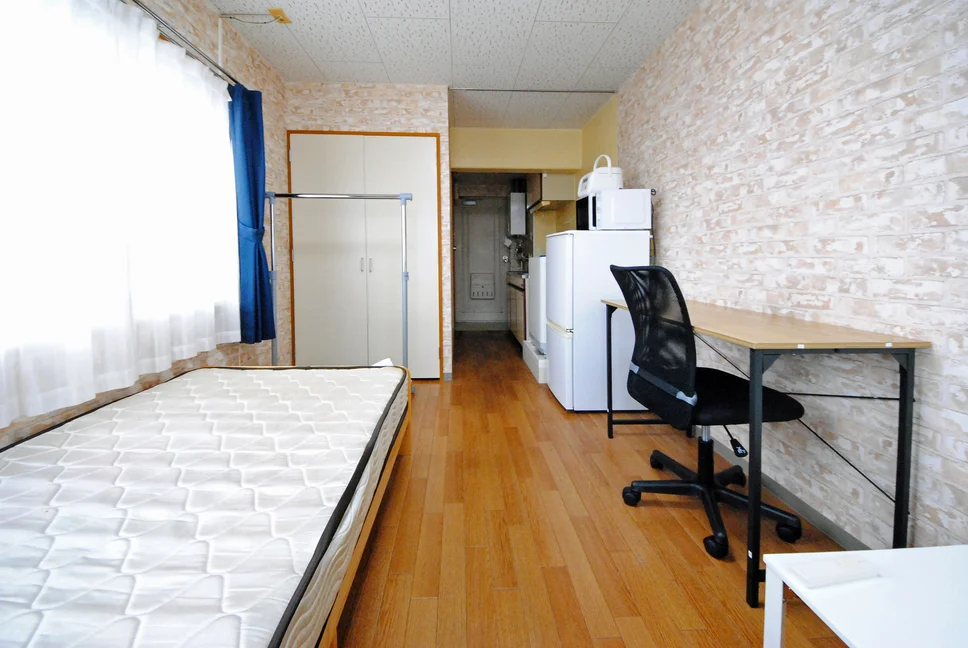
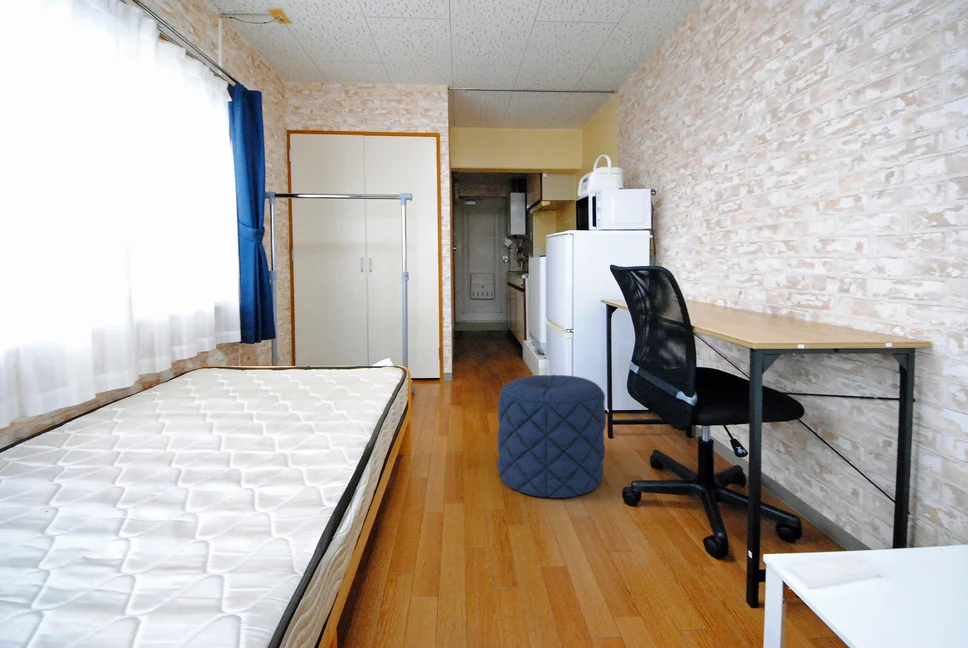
+ pouf [496,374,607,499]
